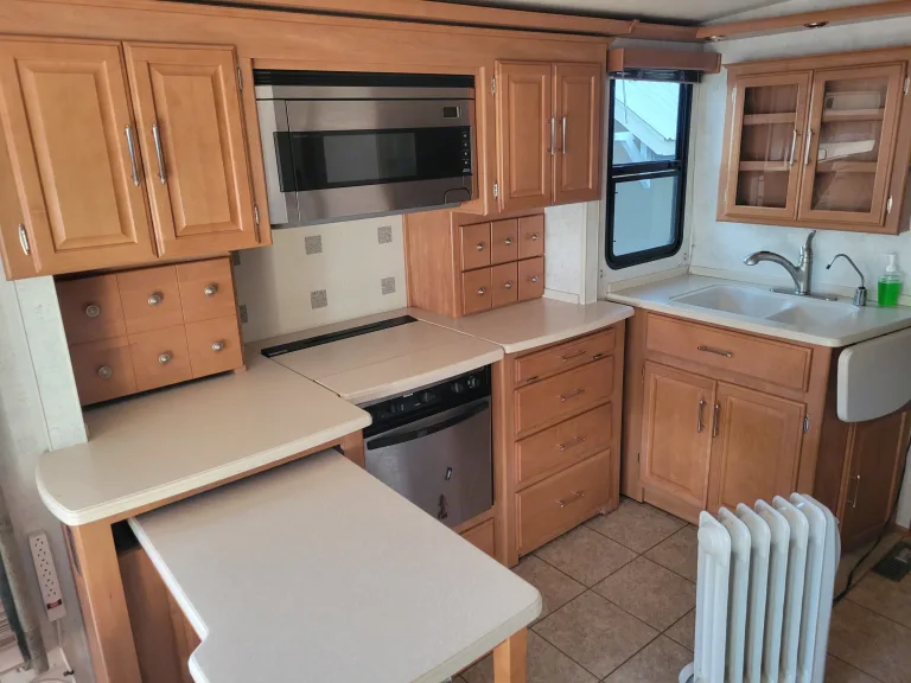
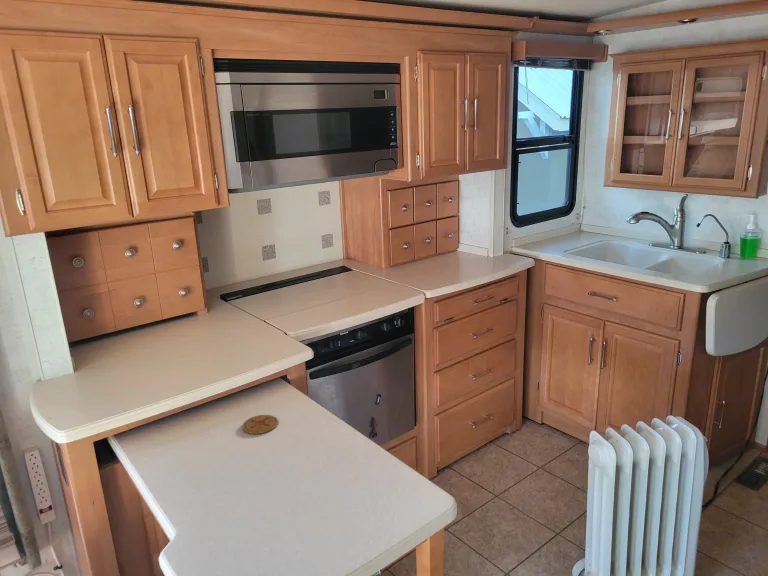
+ coaster [241,414,279,435]
